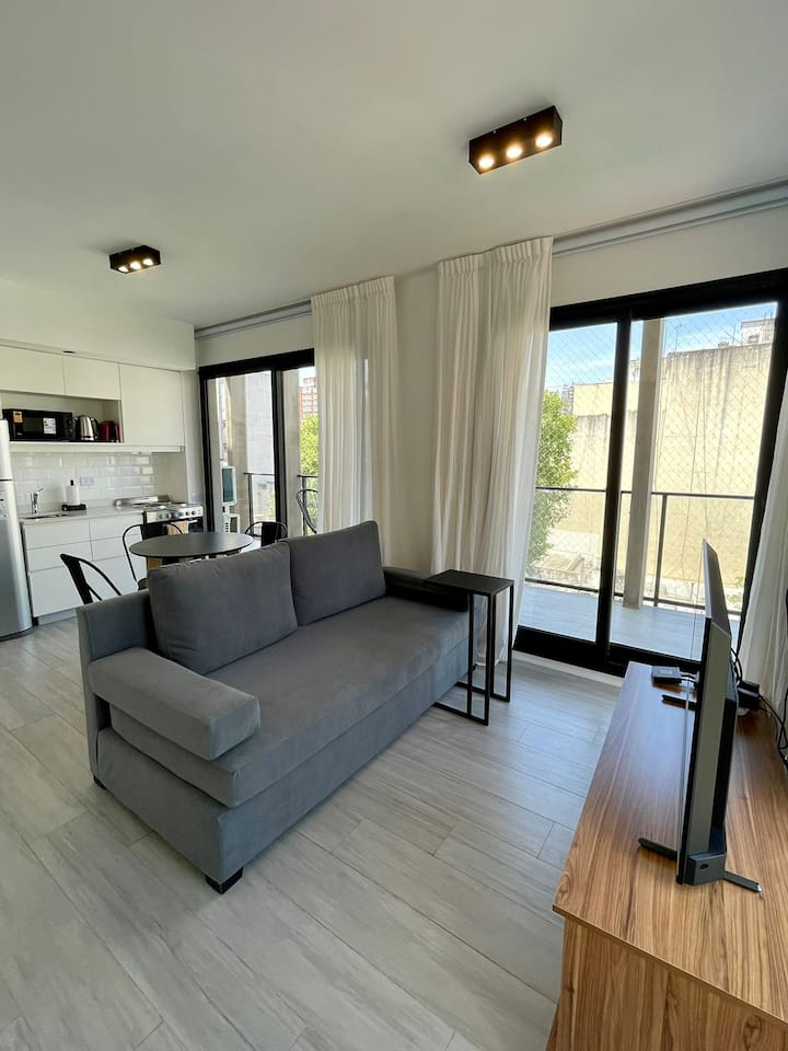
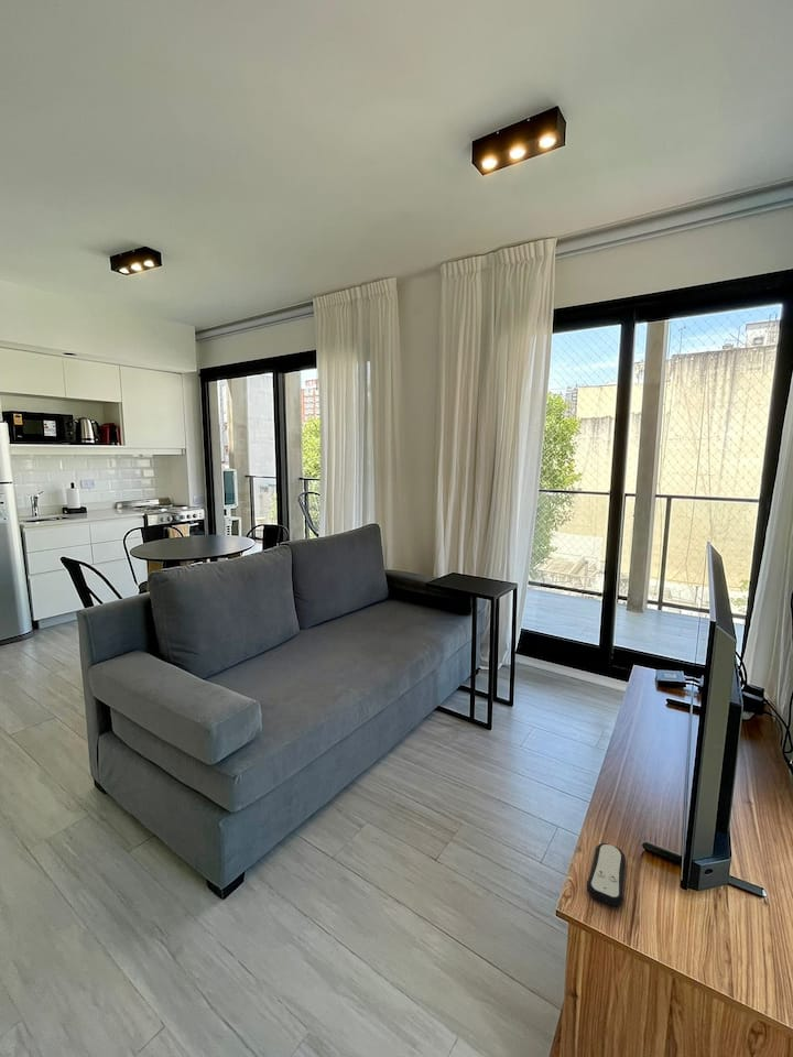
+ remote control [586,842,627,907]
